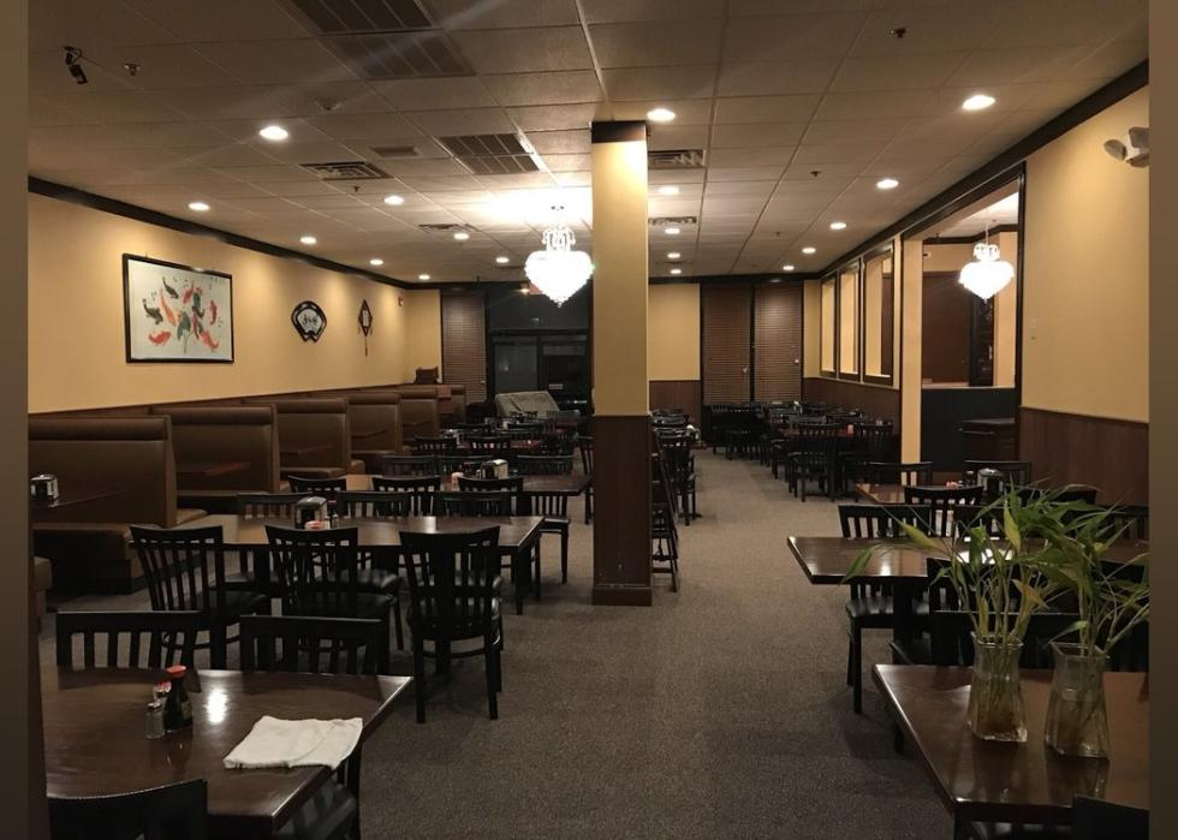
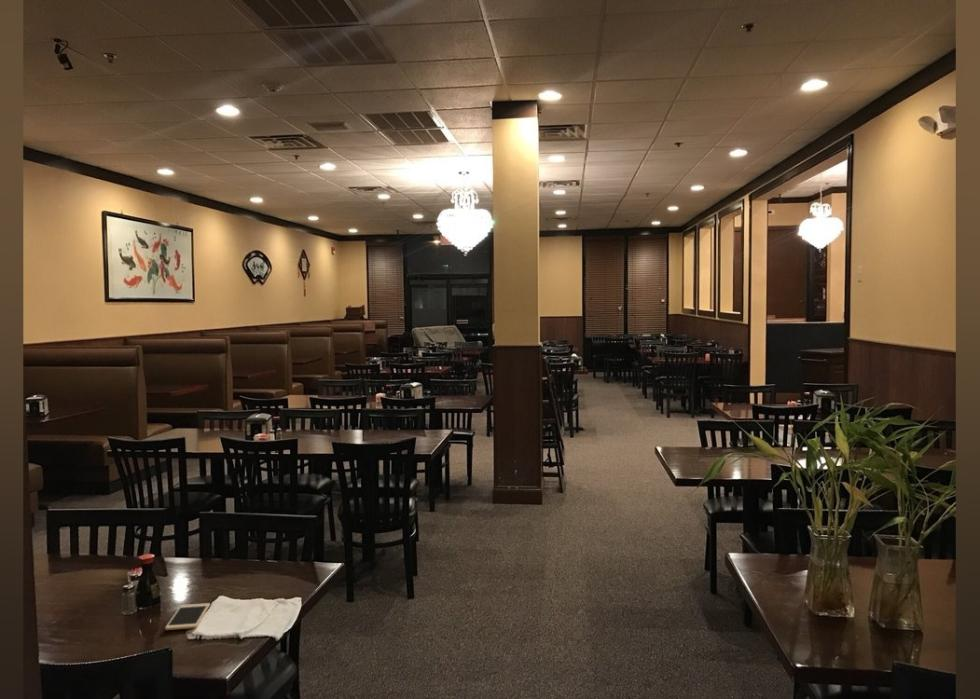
+ cell phone [164,602,211,631]
